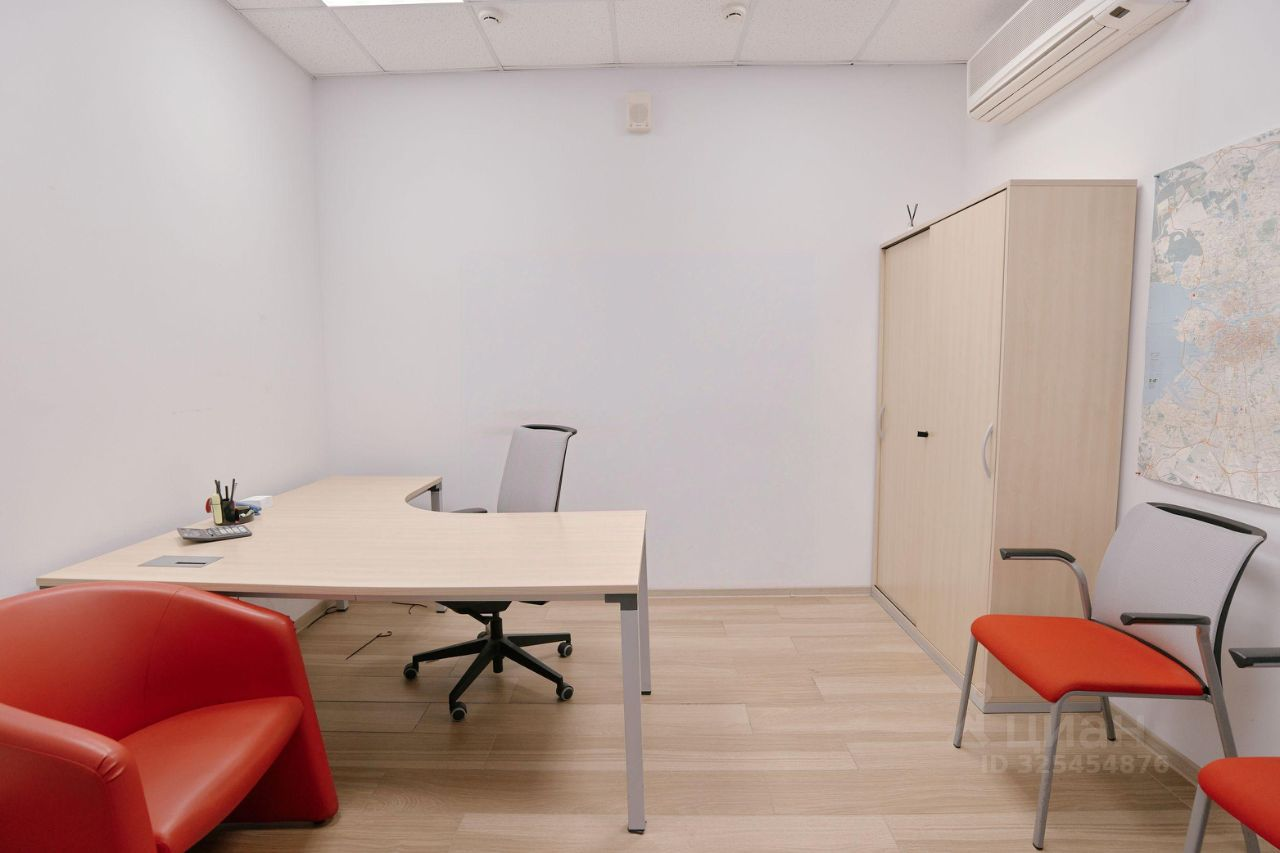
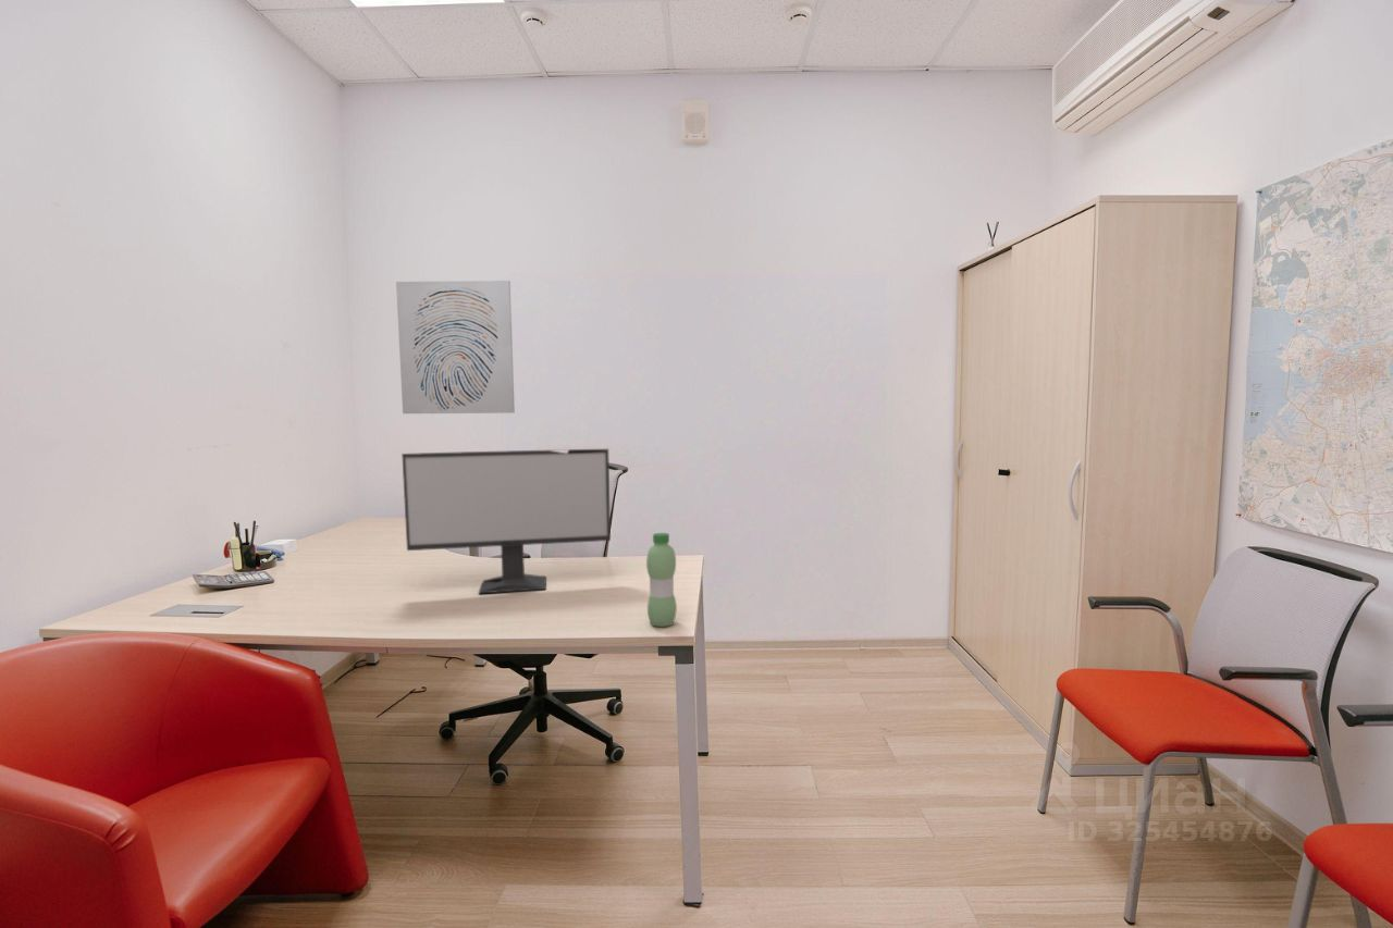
+ wall art [395,280,516,414]
+ computer monitor [400,448,612,594]
+ water bottle [645,532,678,628]
